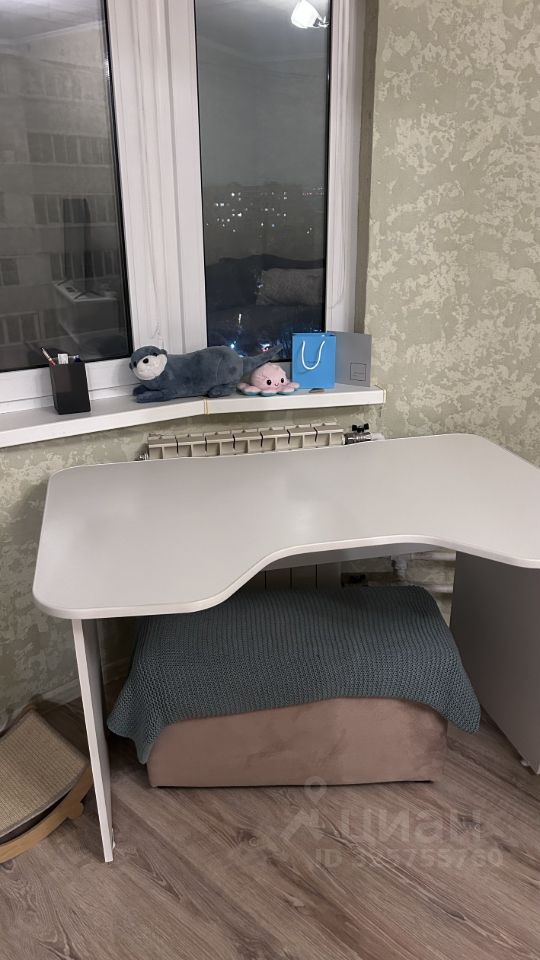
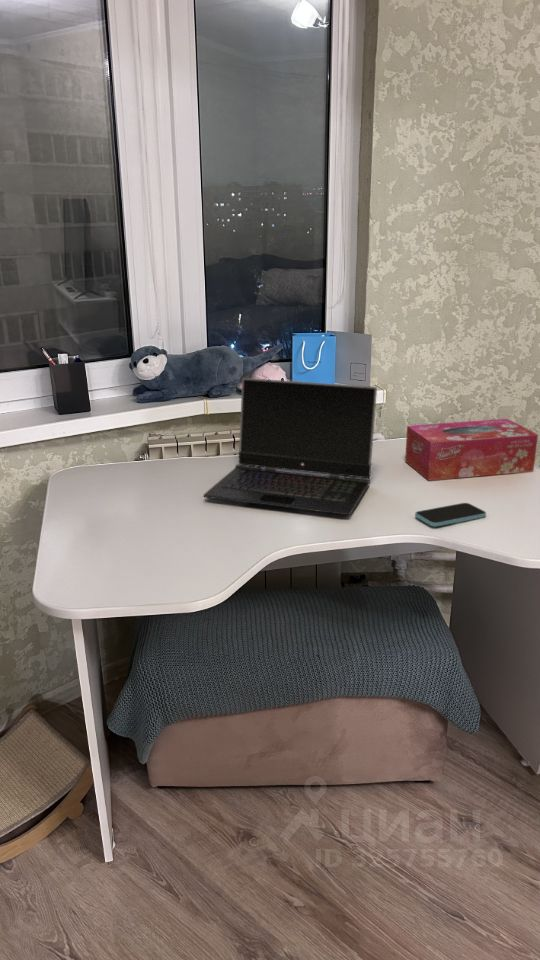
+ laptop computer [203,377,378,516]
+ smartphone [414,502,487,527]
+ tissue box [404,418,539,481]
